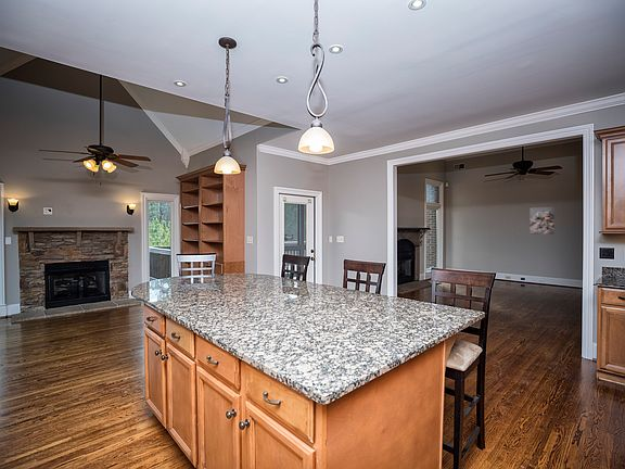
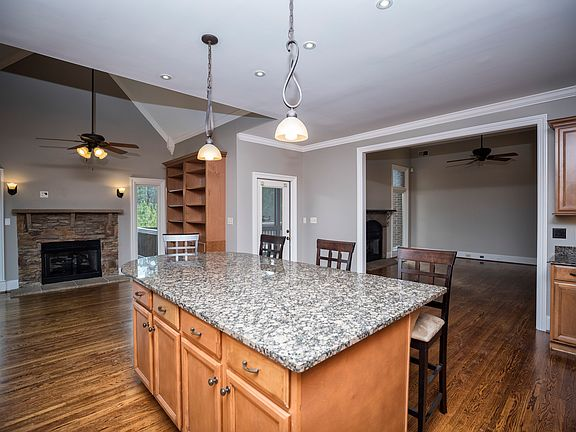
- wall art [528,206,556,236]
